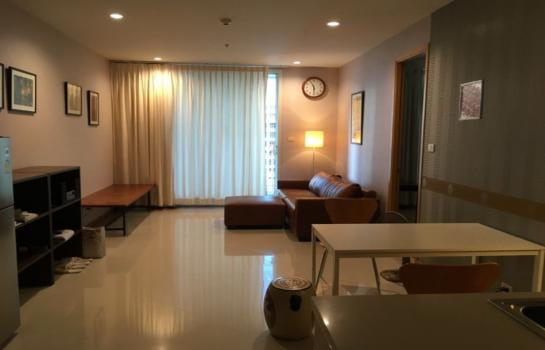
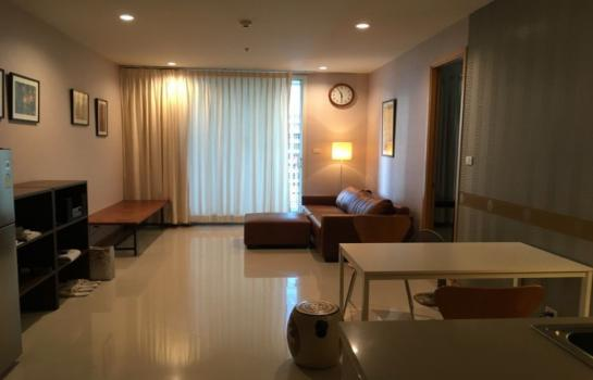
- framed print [458,79,486,122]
